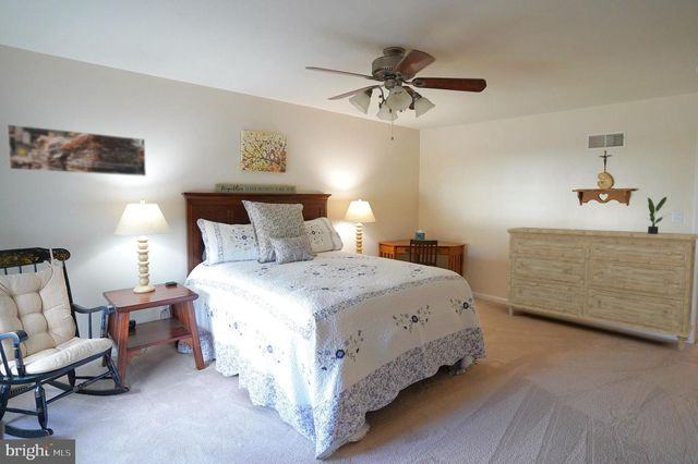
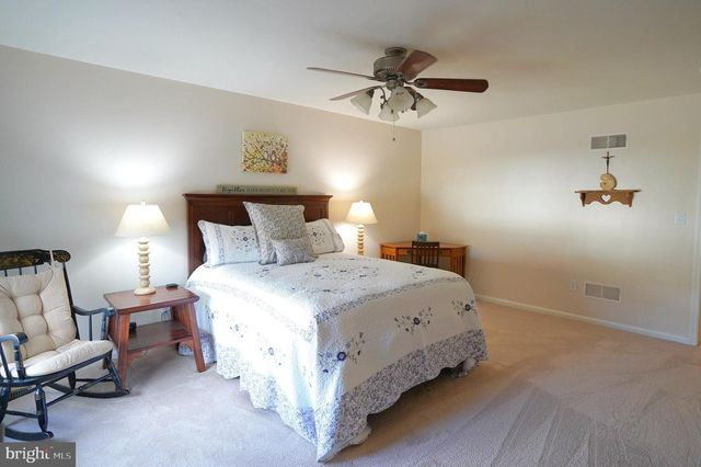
- potted plant [646,196,673,234]
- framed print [5,123,147,178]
- dresser [505,227,698,352]
